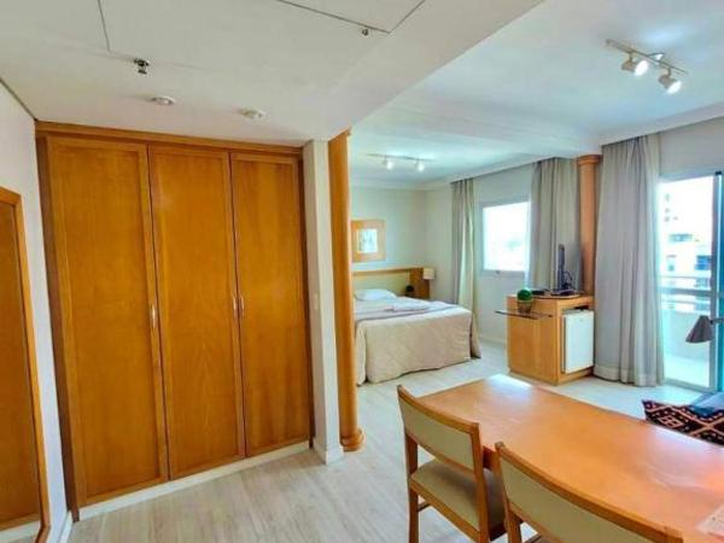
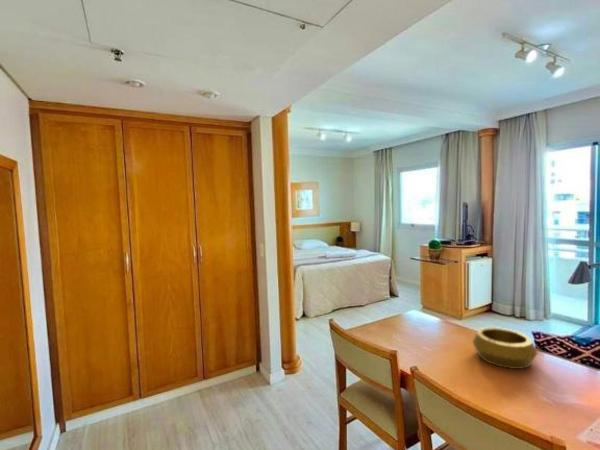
+ decorative bowl [472,326,539,370]
